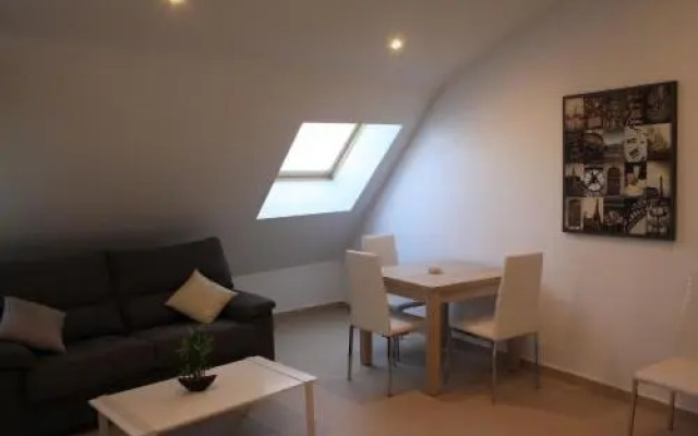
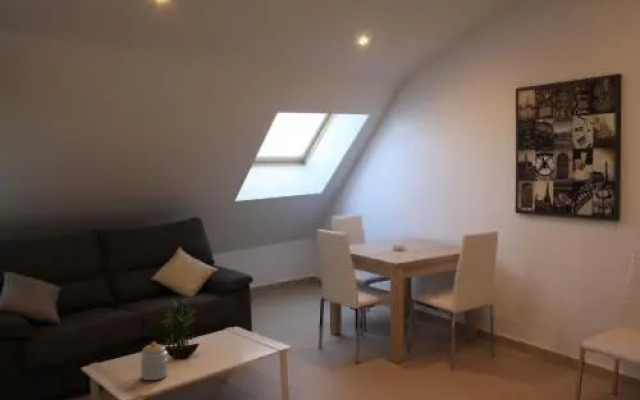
+ jar [140,341,169,381]
